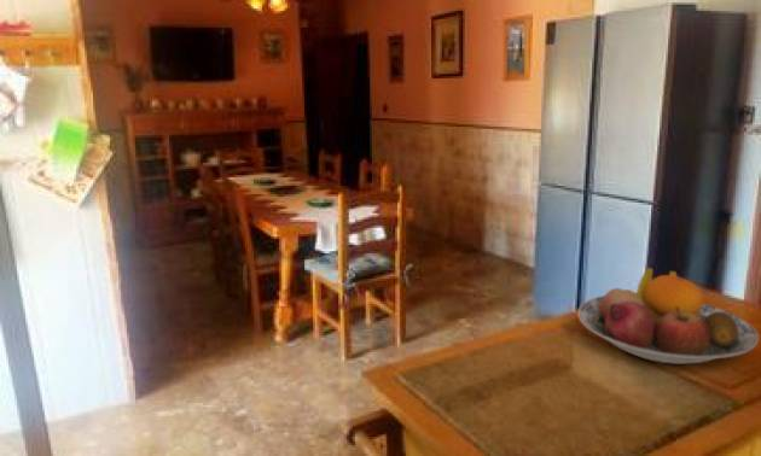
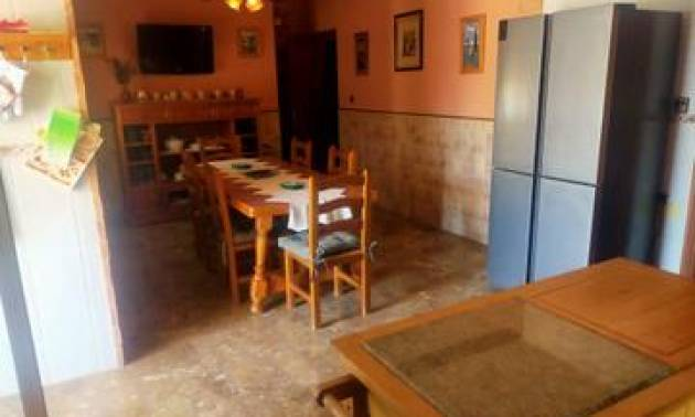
- fruit bowl [576,265,760,366]
